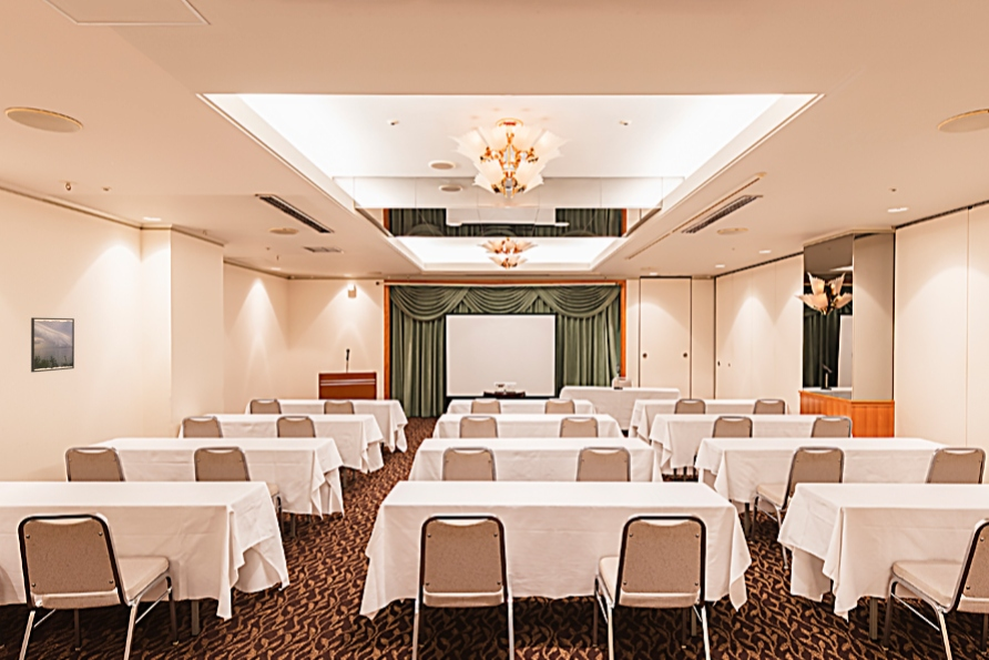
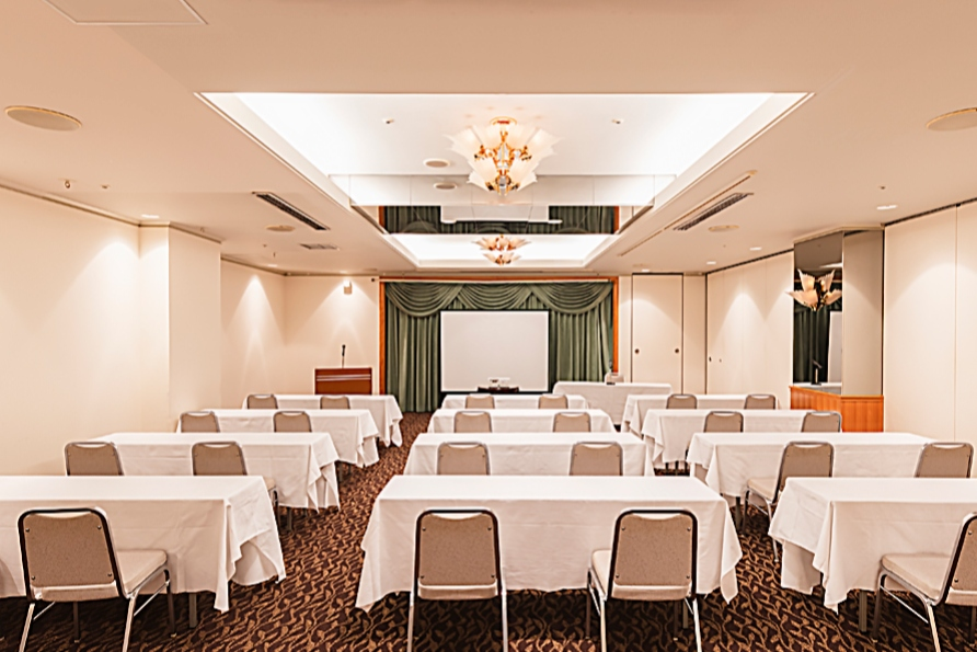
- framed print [30,316,75,374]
